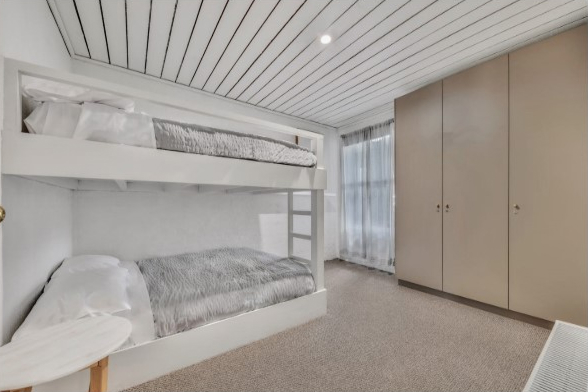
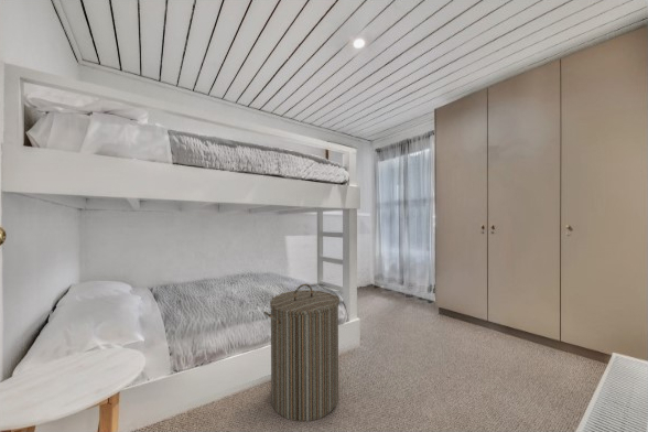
+ laundry hamper [263,283,341,422]
